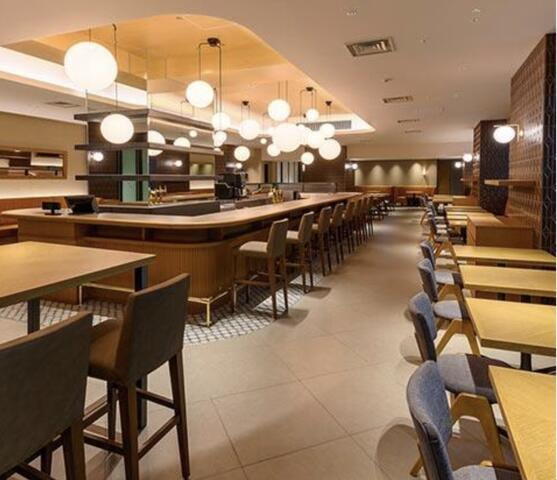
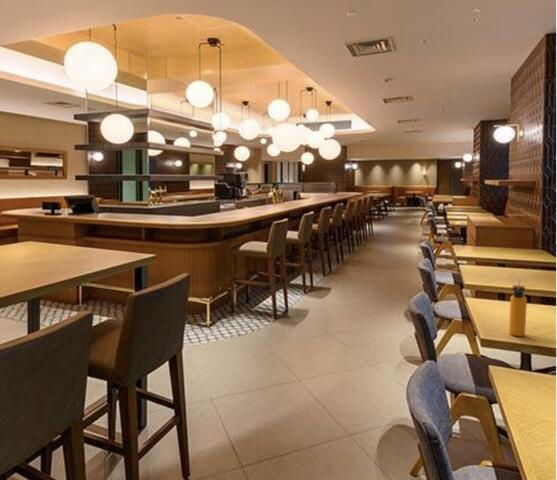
+ water bottle [508,279,528,337]
